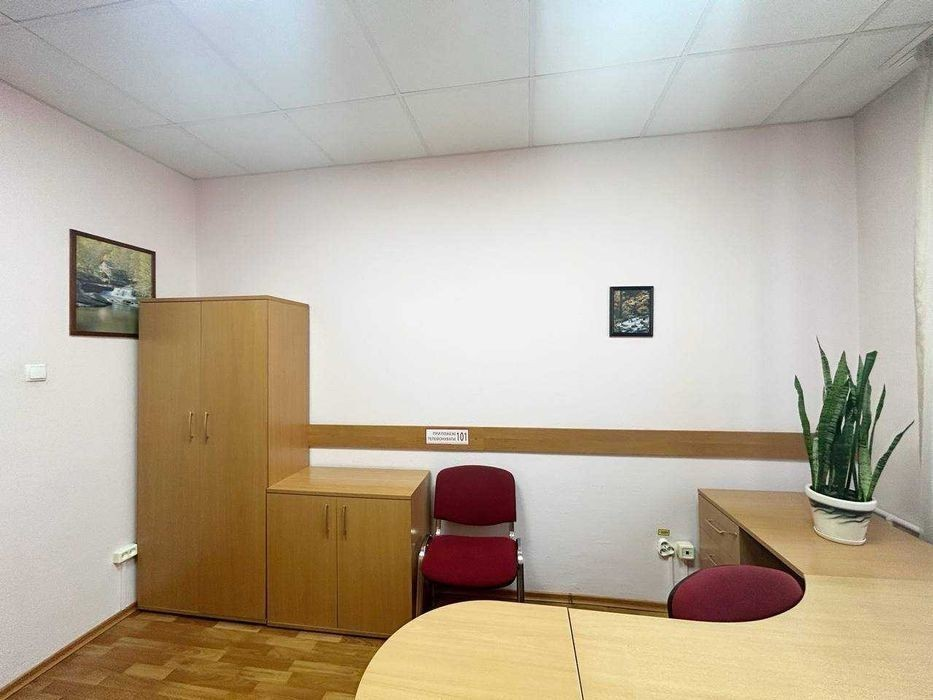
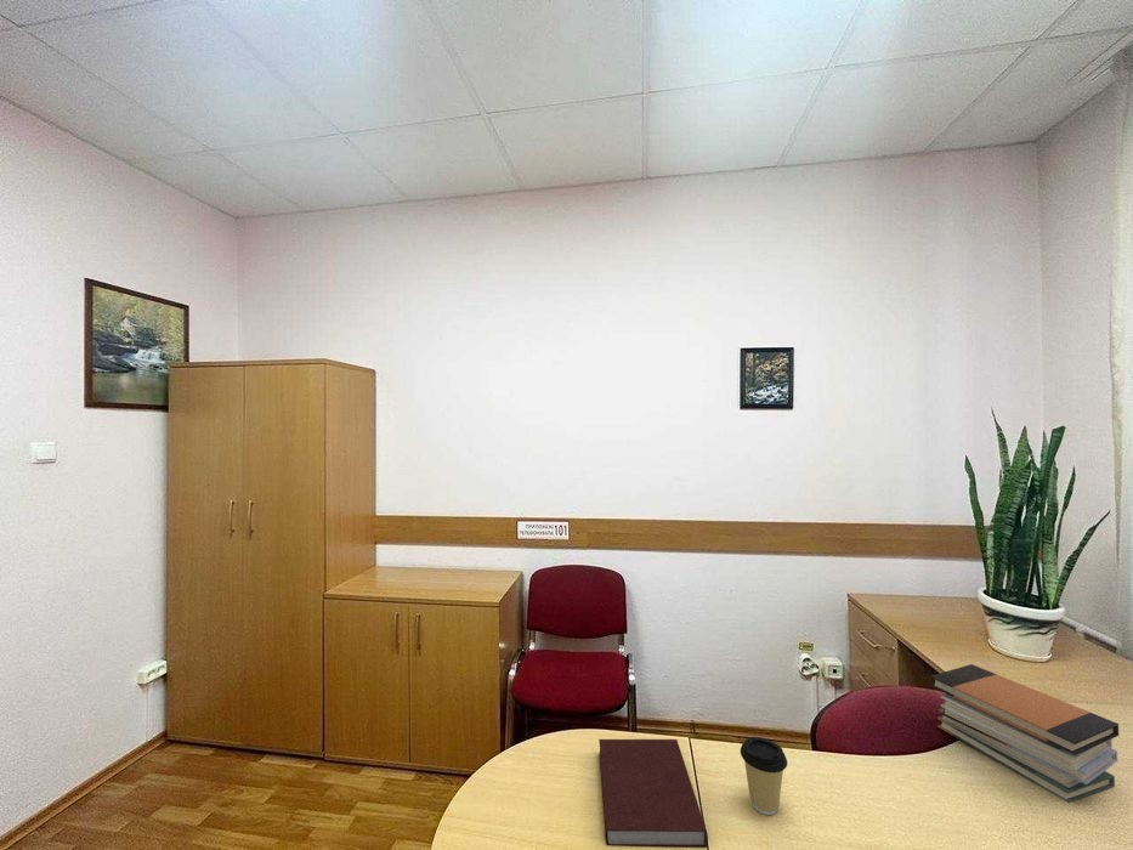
+ book stack [929,663,1120,804]
+ notebook [597,738,709,849]
+ coffee cup [740,736,788,816]
